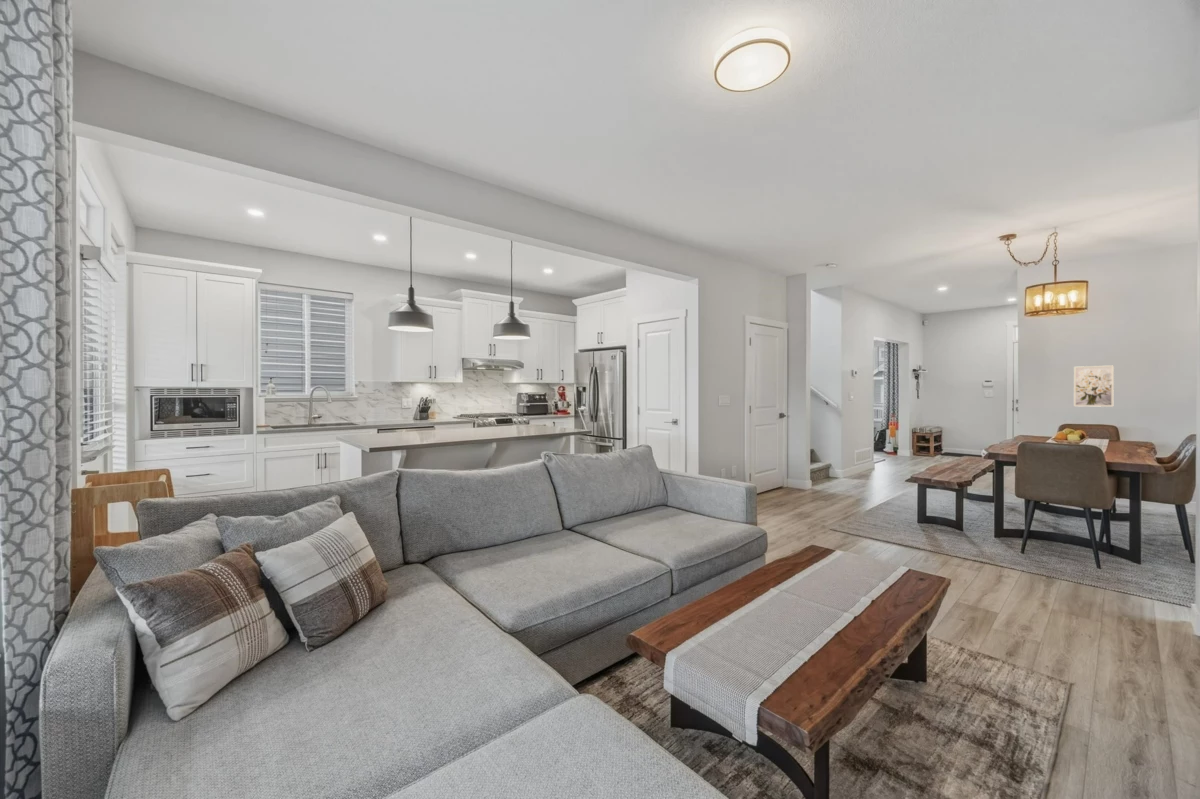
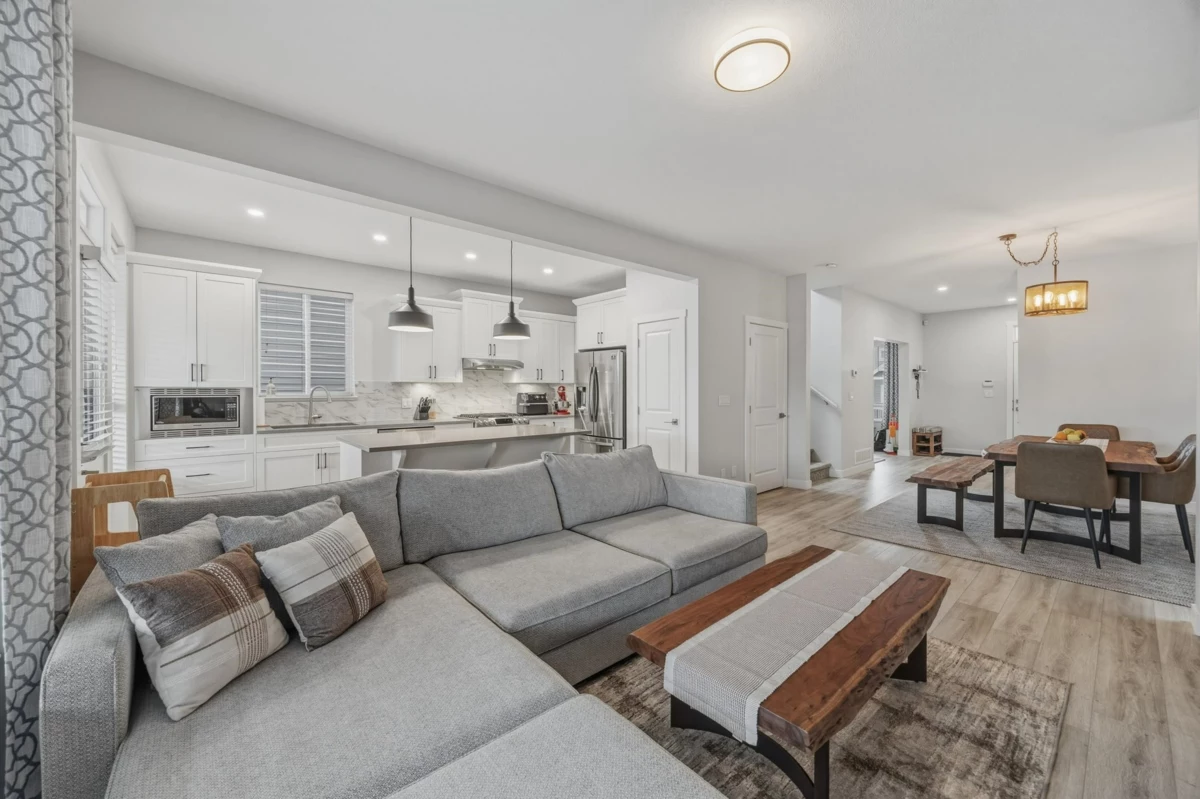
- wall art [1073,365,1115,408]
